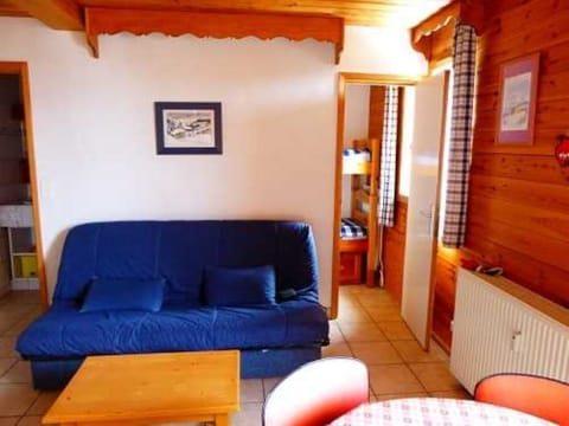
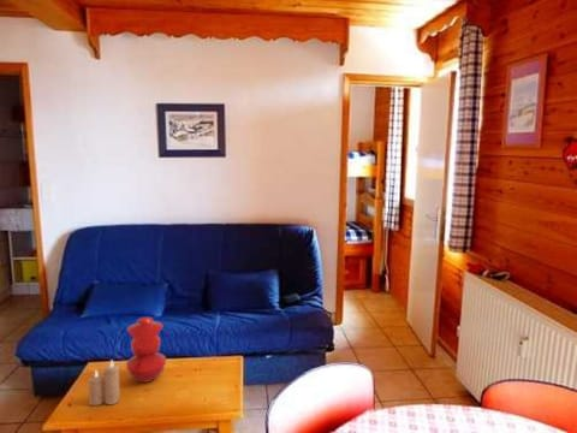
+ vase [125,316,167,384]
+ candle [87,360,120,407]
